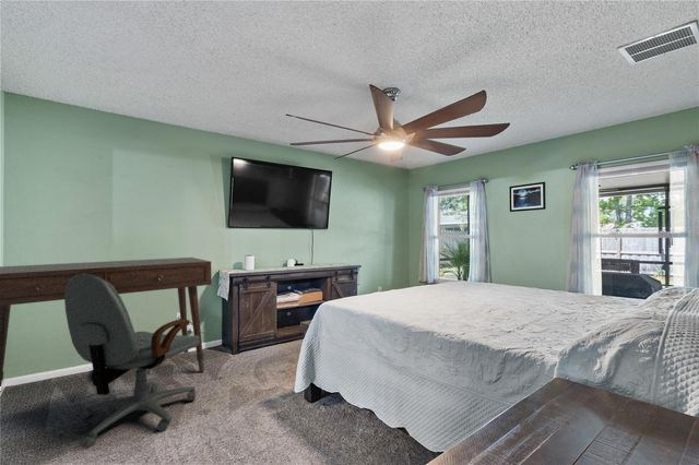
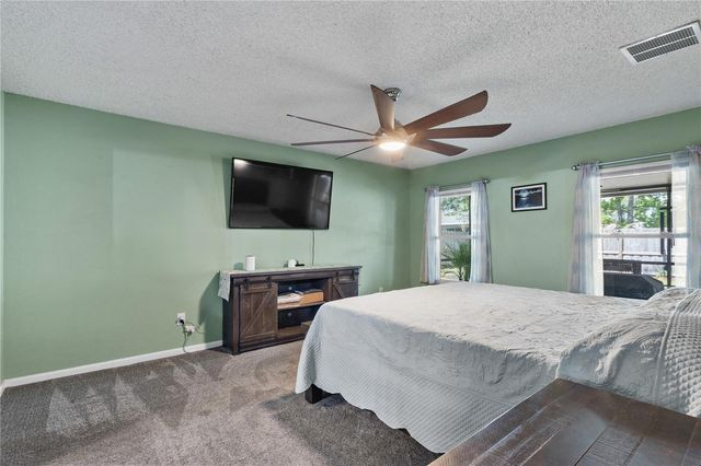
- office chair [63,273,200,450]
- desk [0,257,212,393]
